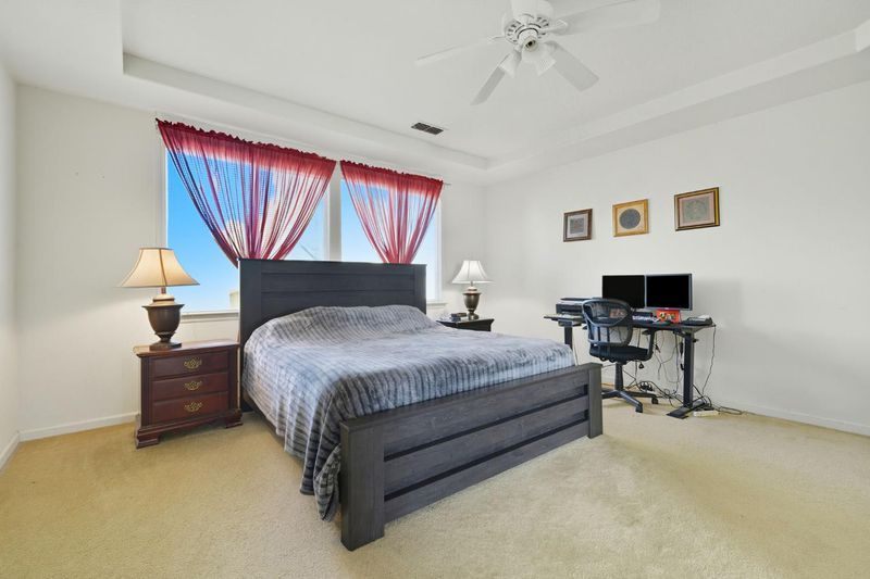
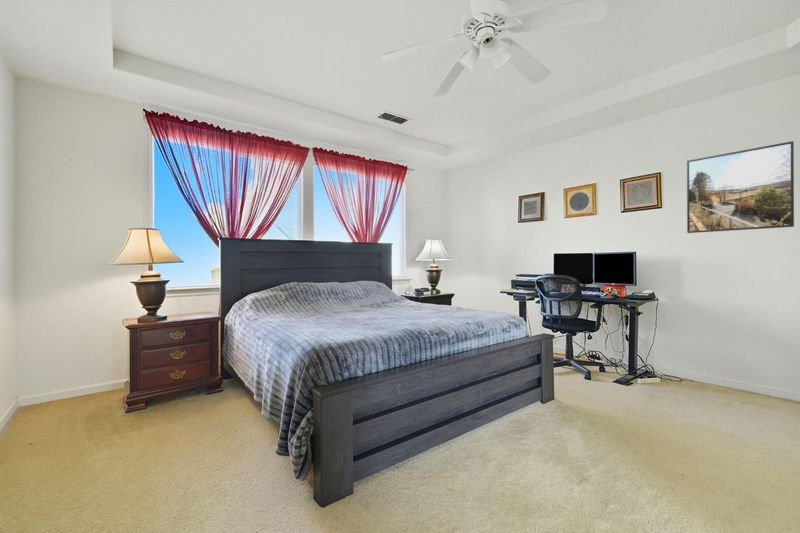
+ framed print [686,140,795,234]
